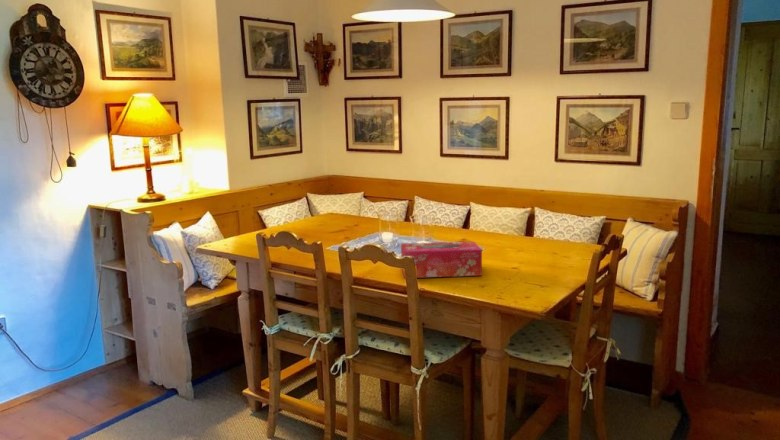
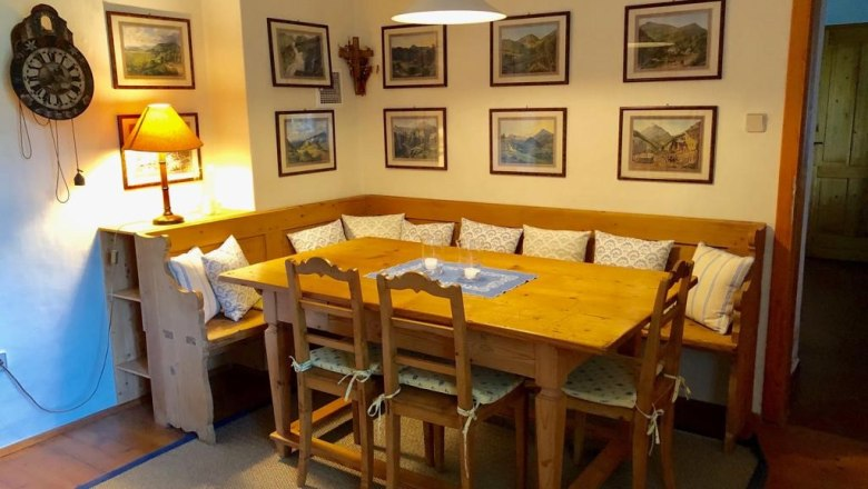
- tissue box [400,240,483,279]
